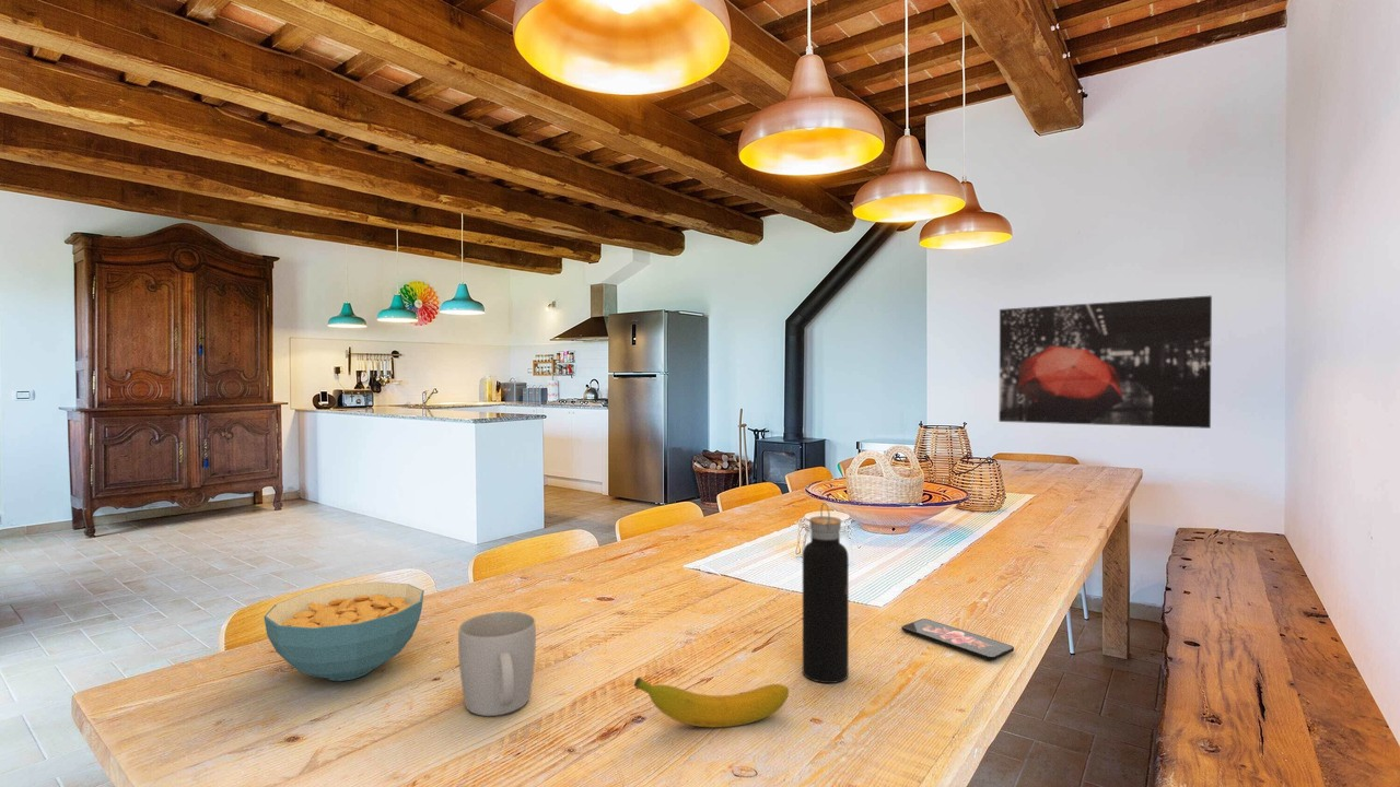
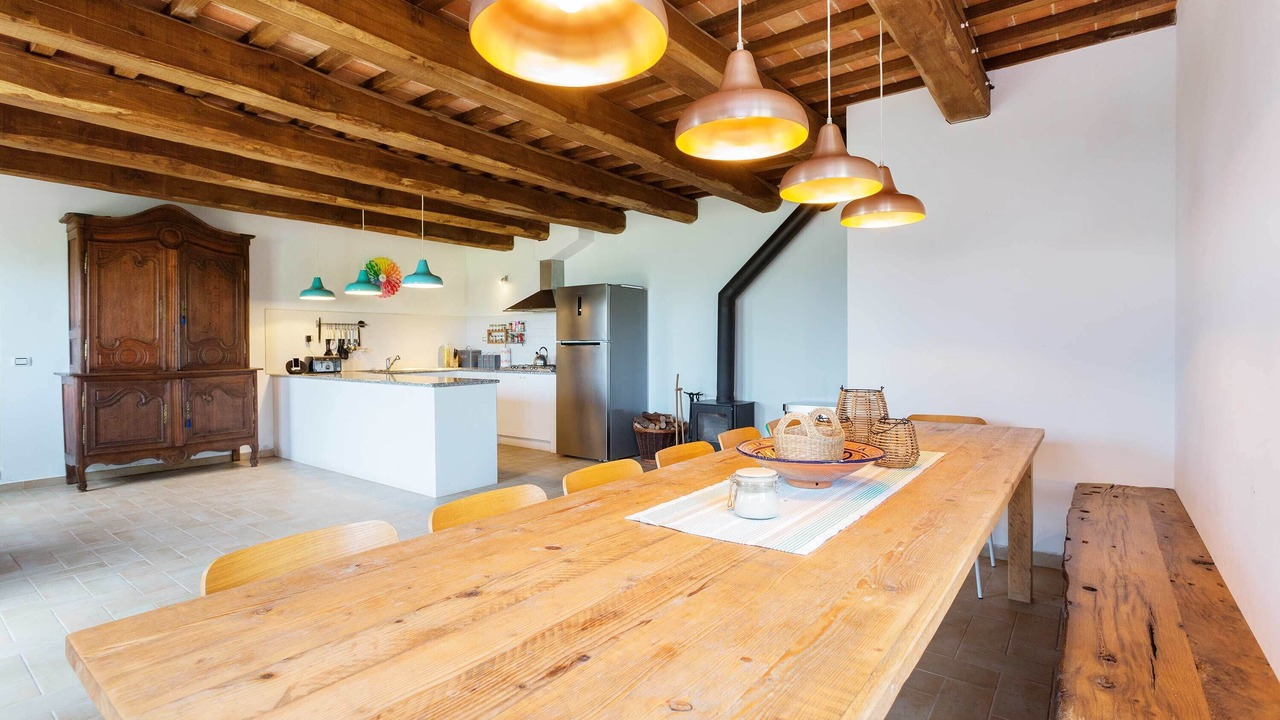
- banana [633,677,790,728]
- wall art [998,295,1213,430]
- water bottle [802,502,850,684]
- smartphone [900,618,1015,661]
- cereal bowl [262,582,425,682]
- mug [457,611,537,717]
